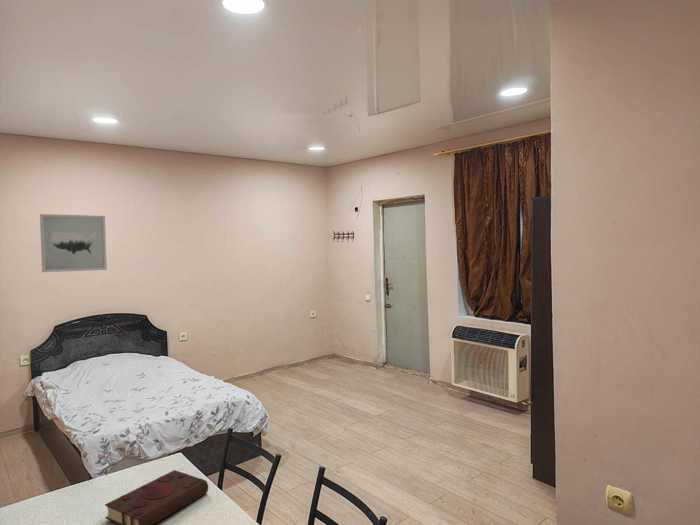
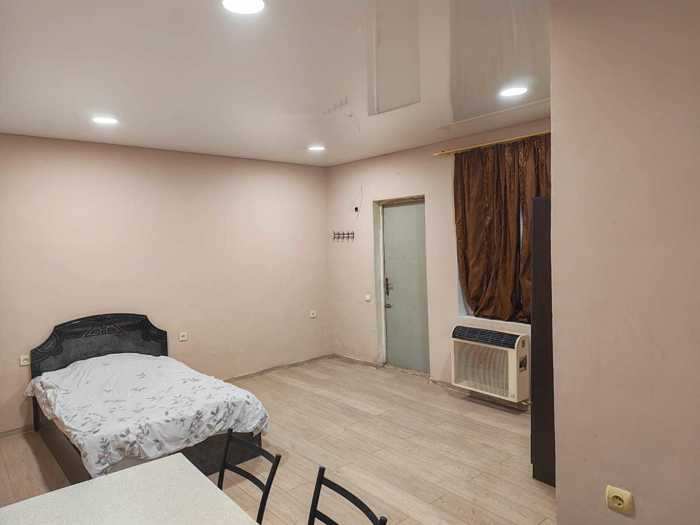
- wall art [39,213,108,273]
- book [104,469,209,525]
